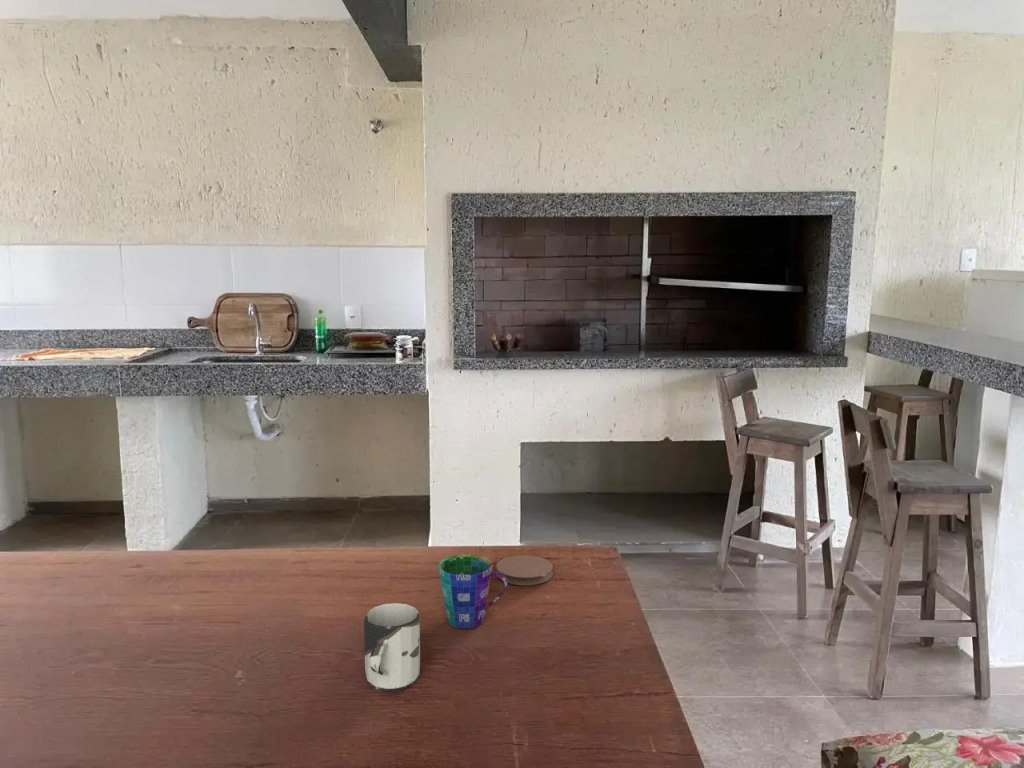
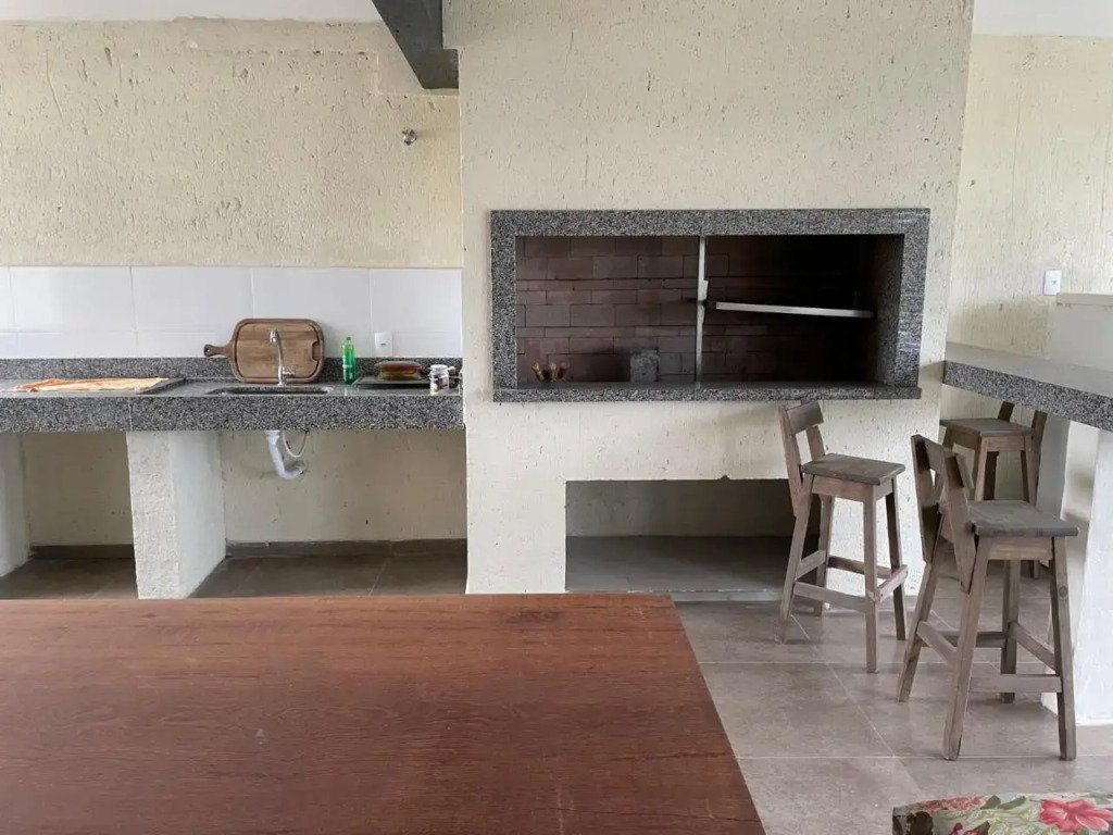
- cup [437,553,509,629]
- cup [363,602,421,692]
- coaster [495,554,554,586]
